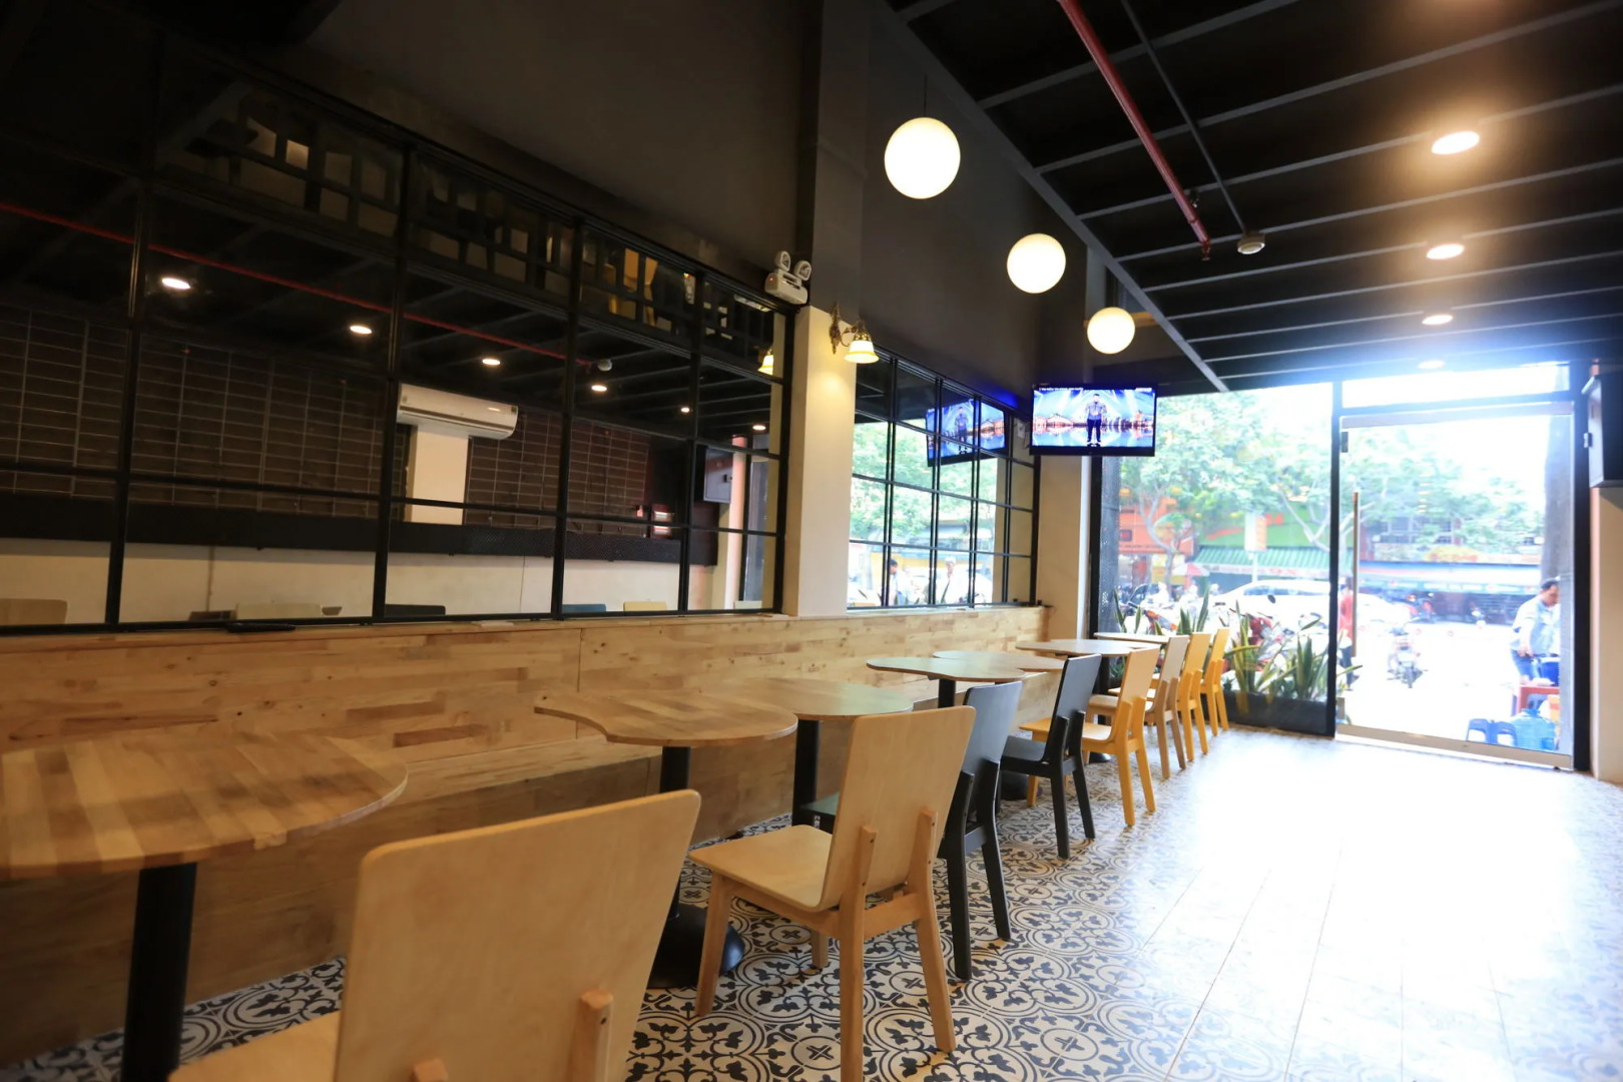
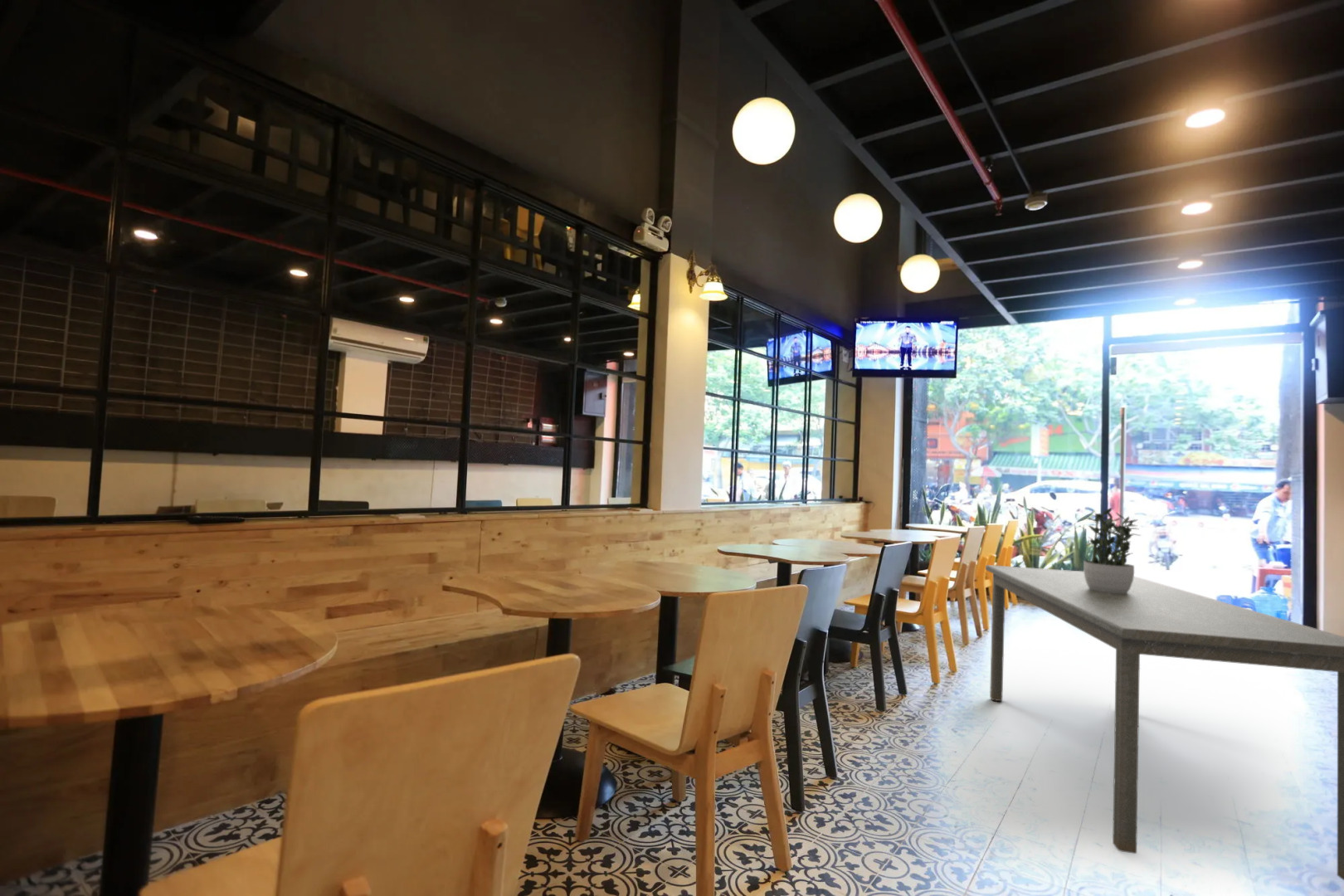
+ potted plant [1083,507,1142,594]
+ dining table [985,564,1344,881]
